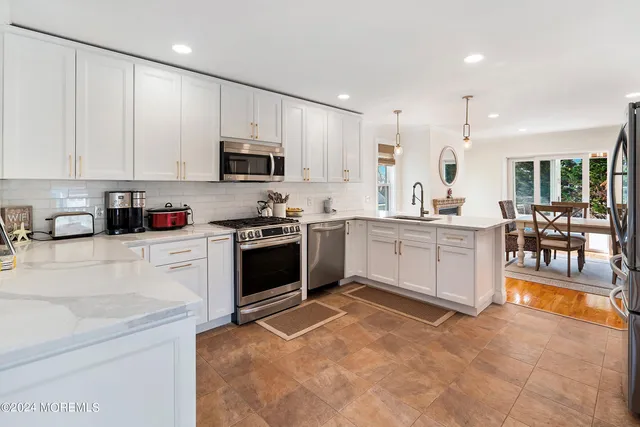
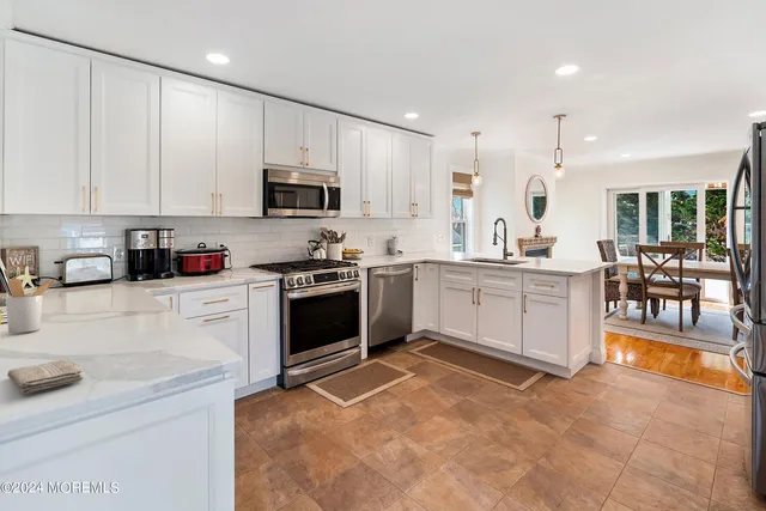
+ washcloth [6,358,84,395]
+ utensil holder [4,278,57,334]
